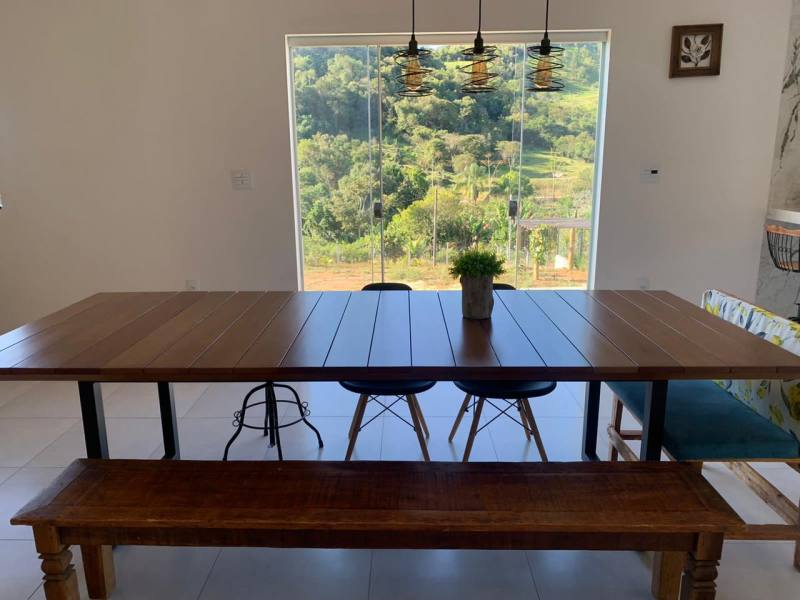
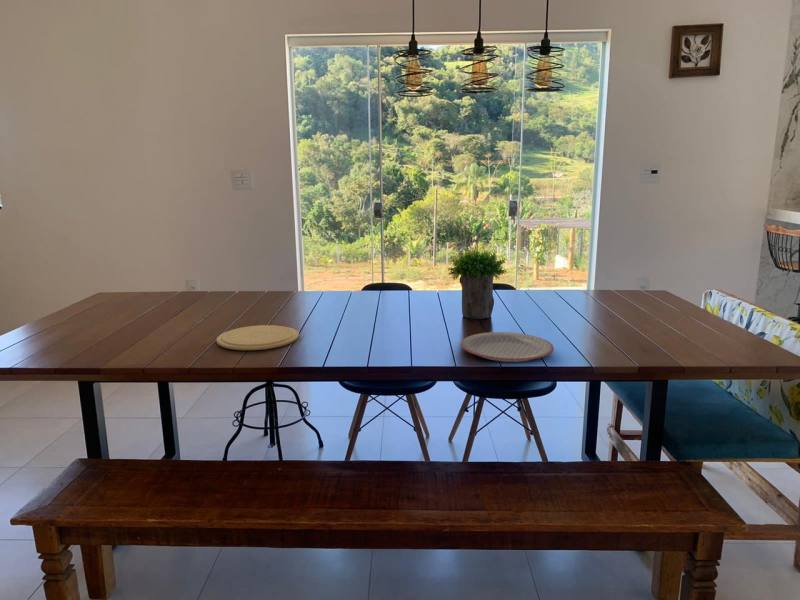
+ plate [460,331,555,363]
+ plate [216,324,300,351]
